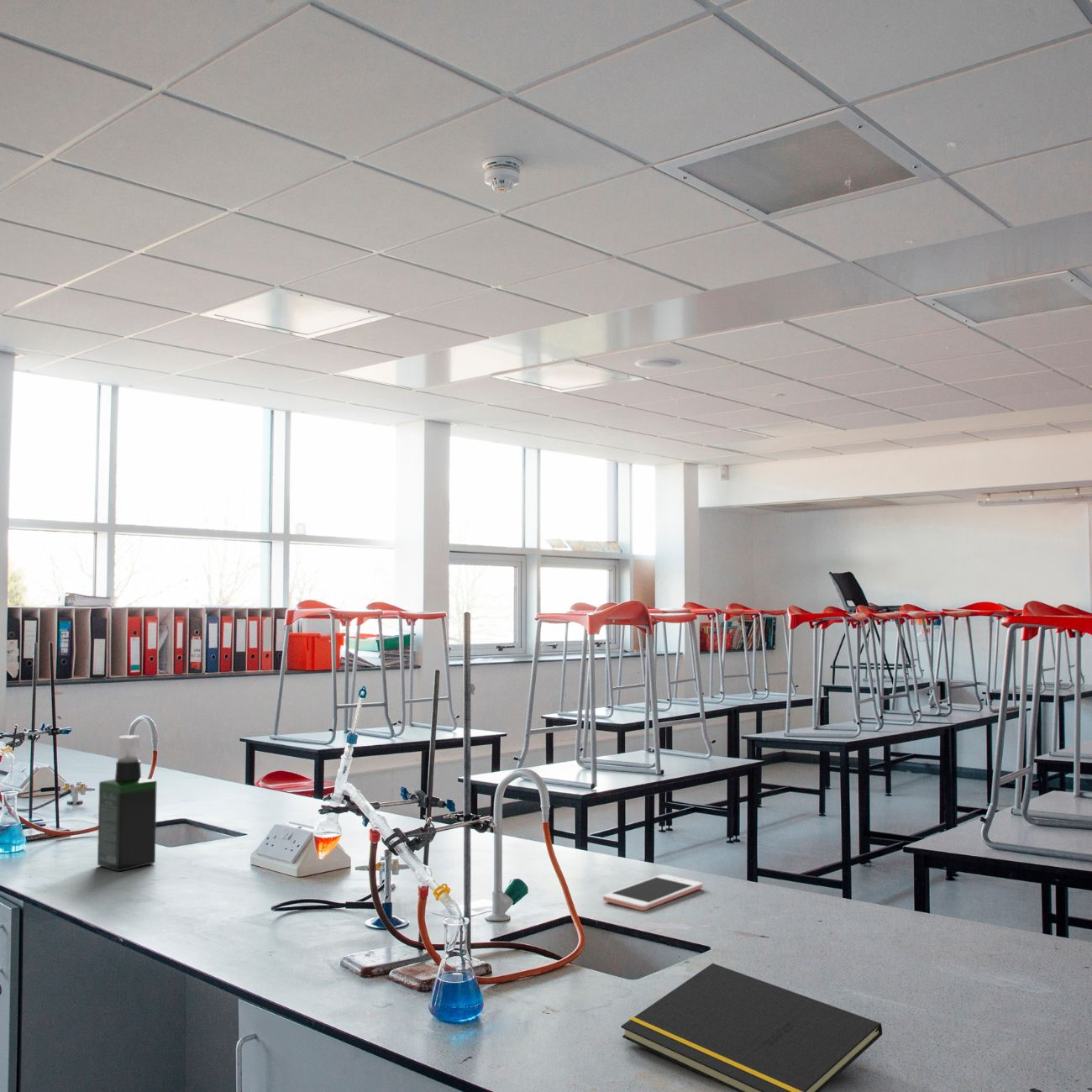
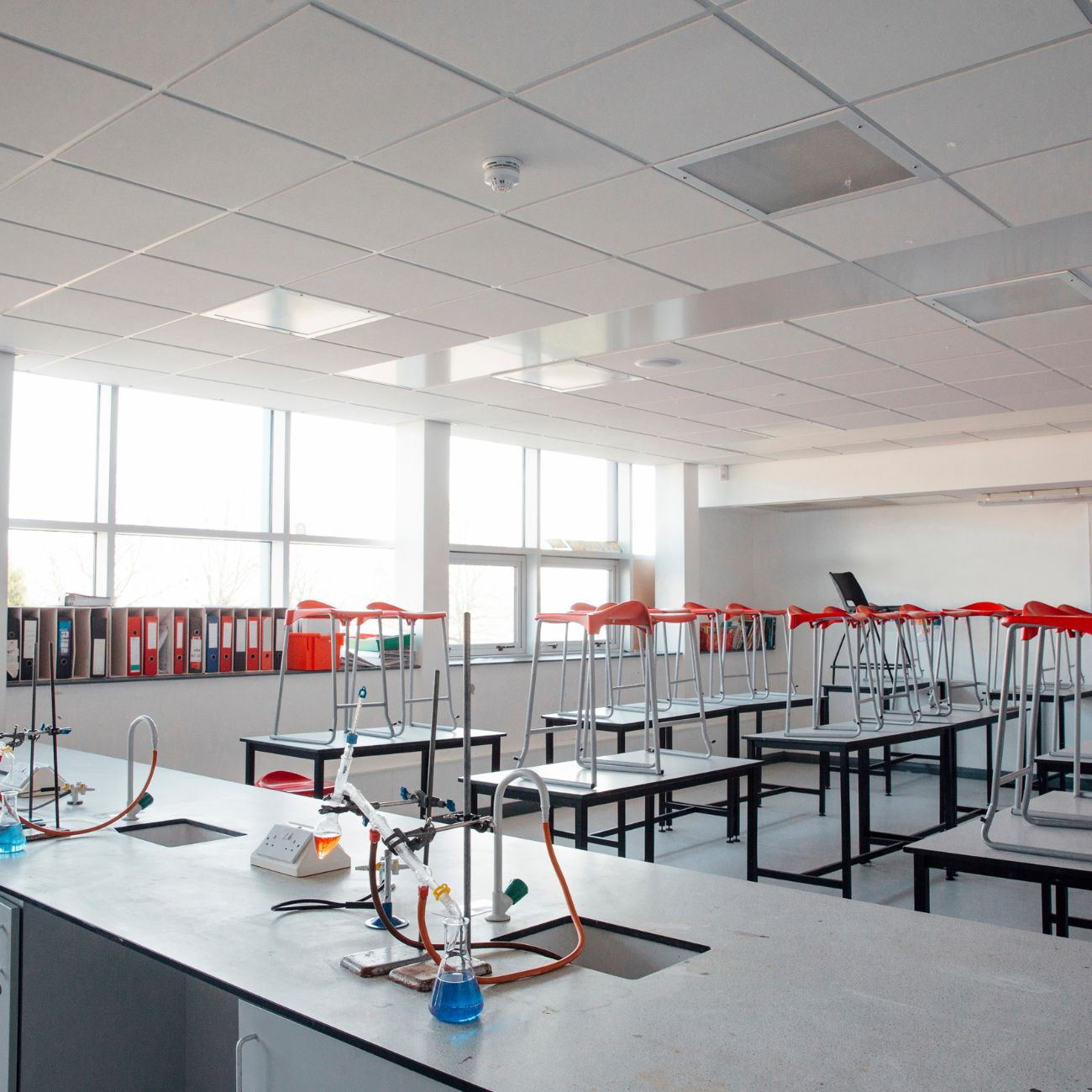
- notepad [620,963,883,1092]
- cell phone [602,874,704,911]
- spray bottle [97,734,158,872]
